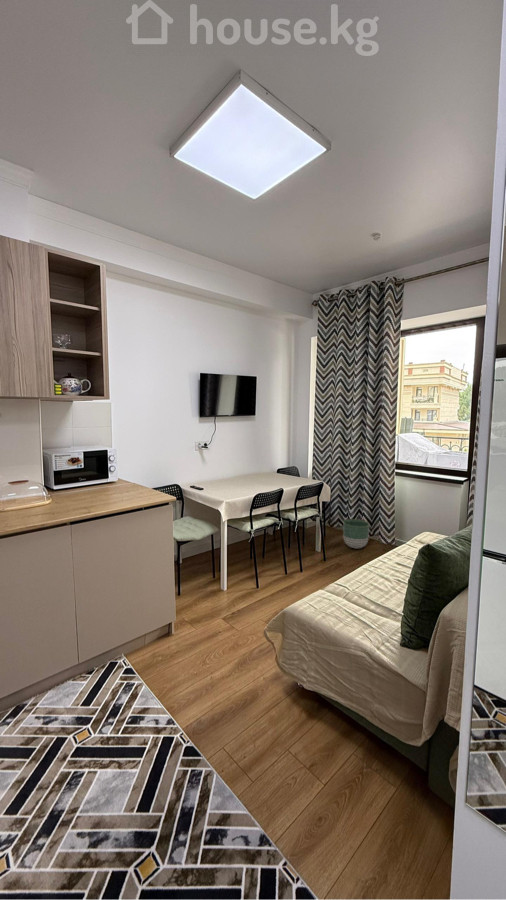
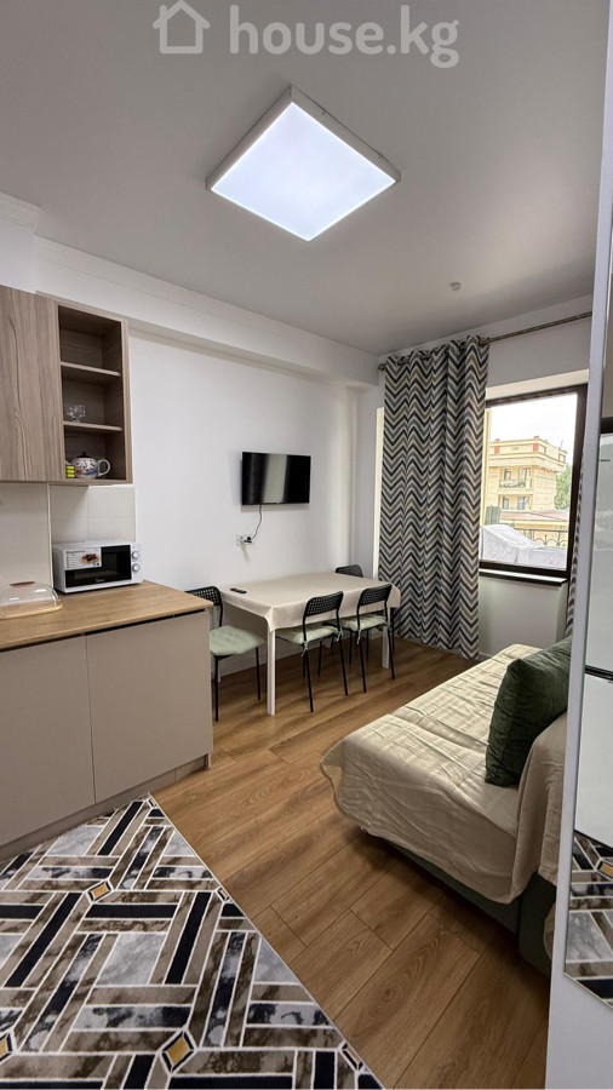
- planter [342,518,370,549]
